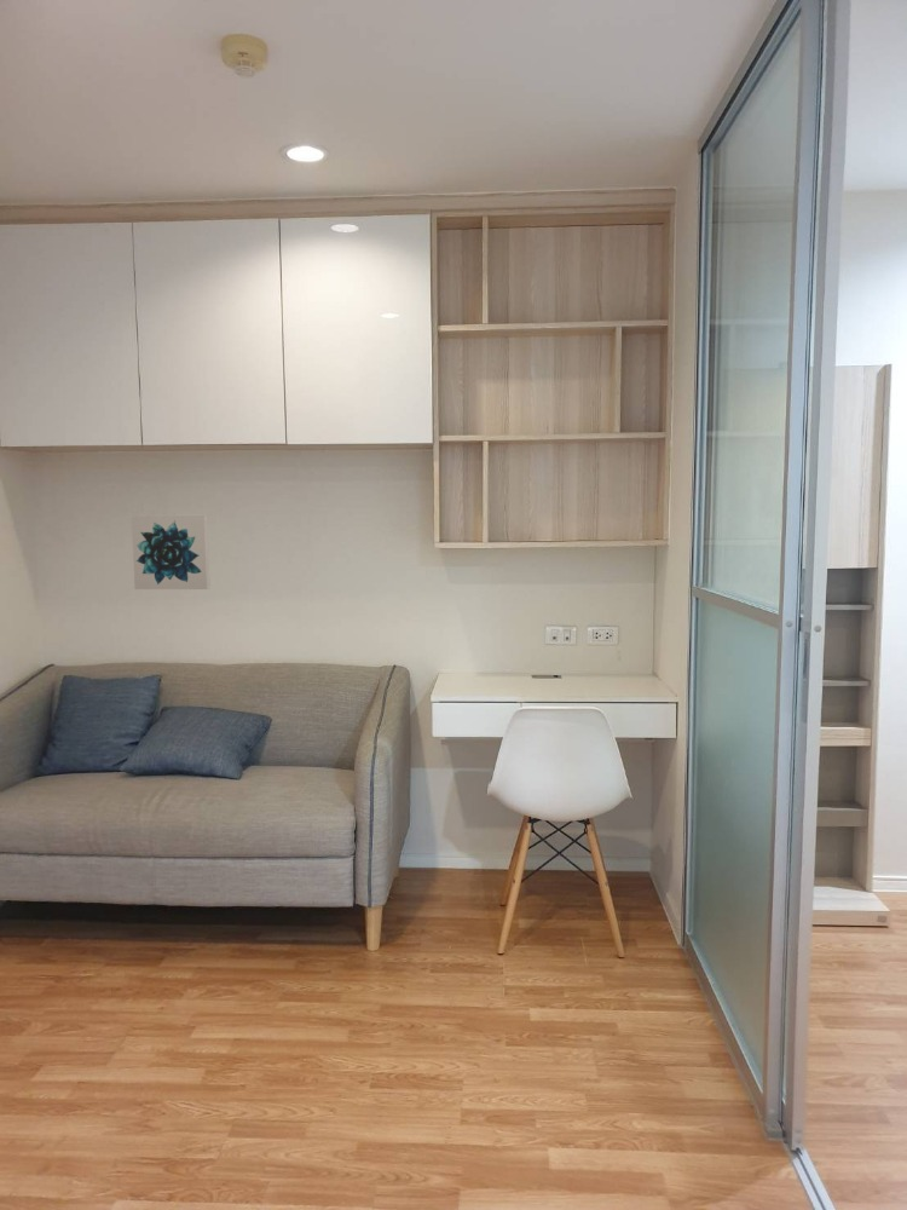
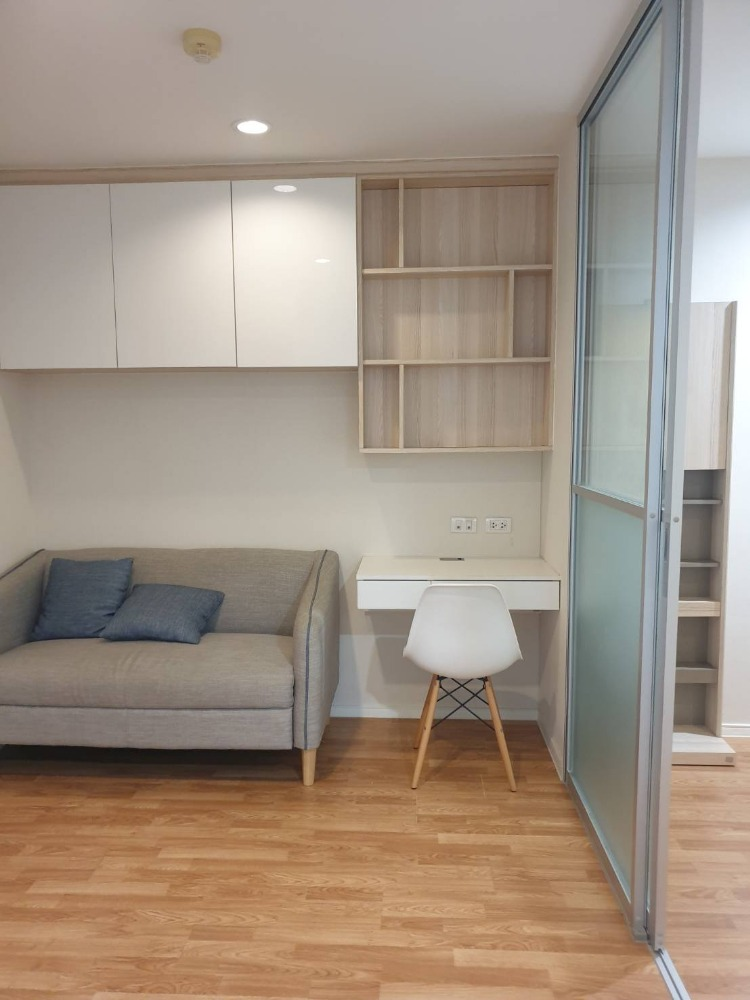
- wall art [131,514,212,590]
